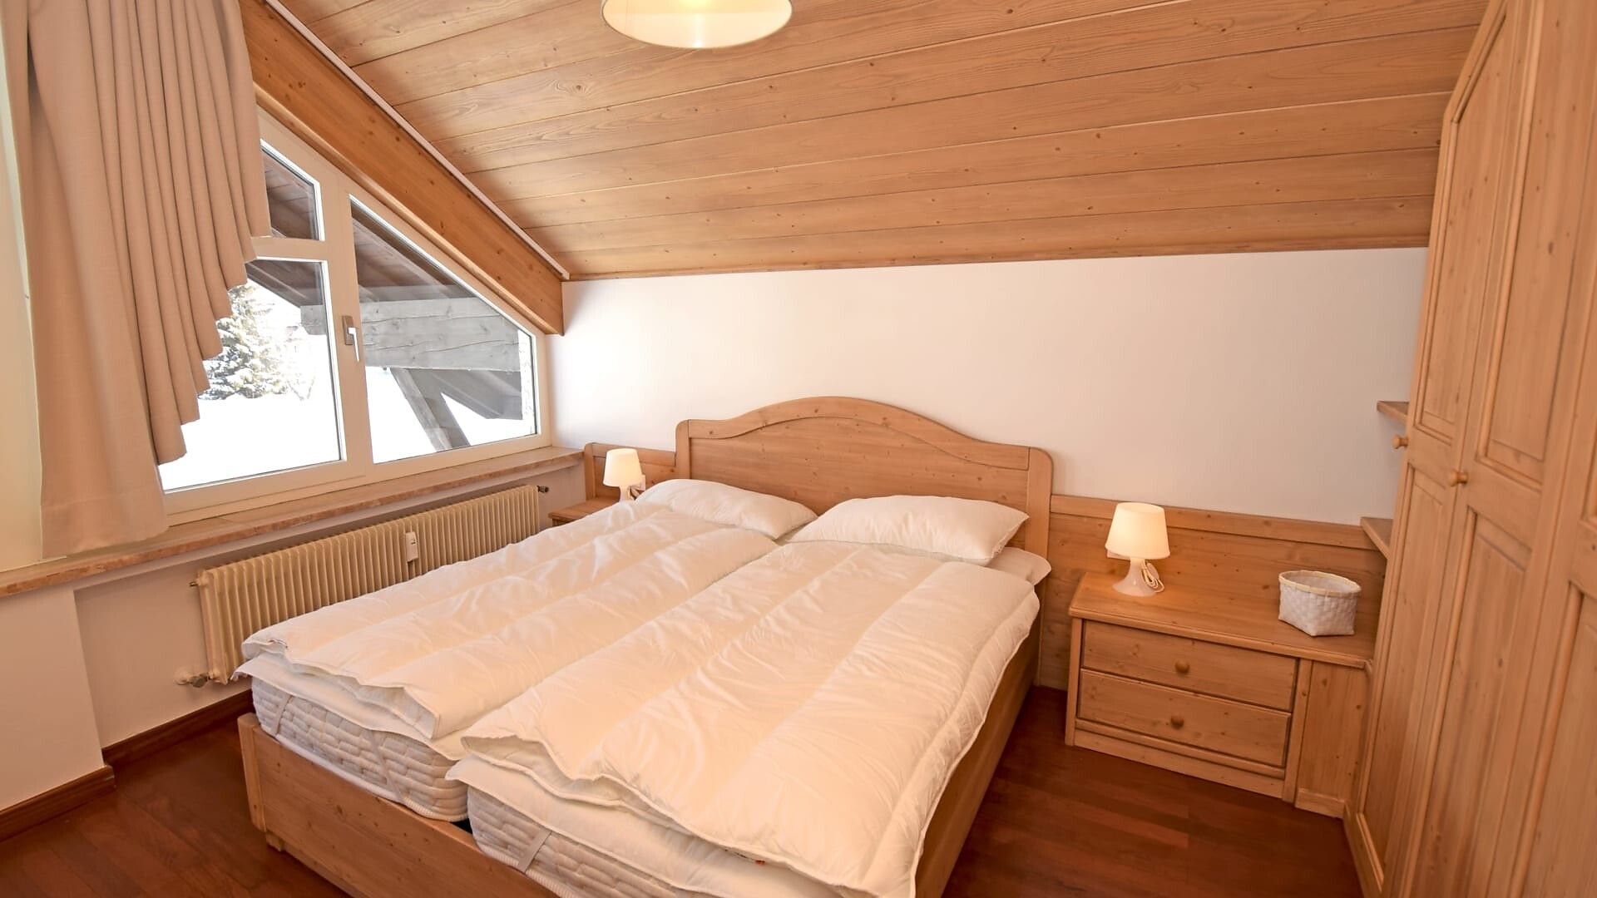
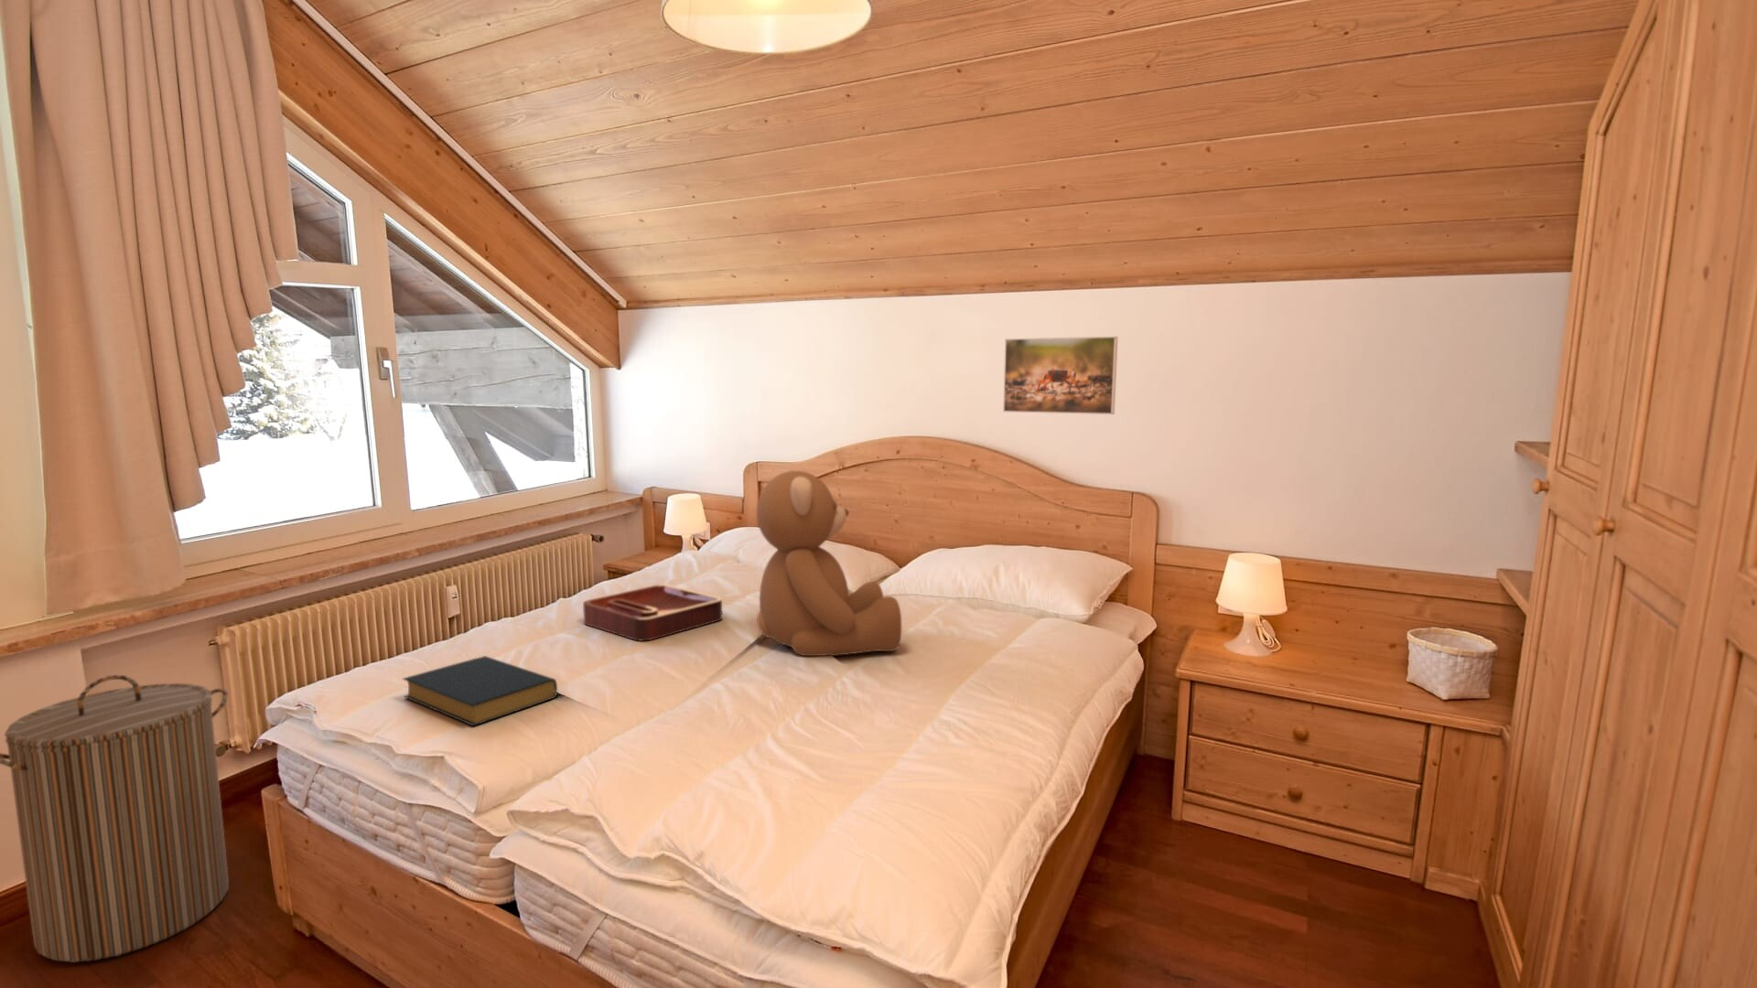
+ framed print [1002,335,1119,415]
+ teddy bear [755,468,903,656]
+ hardback book [402,655,559,727]
+ decorative tray [582,584,723,642]
+ laundry hamper [0,674,229,964]
